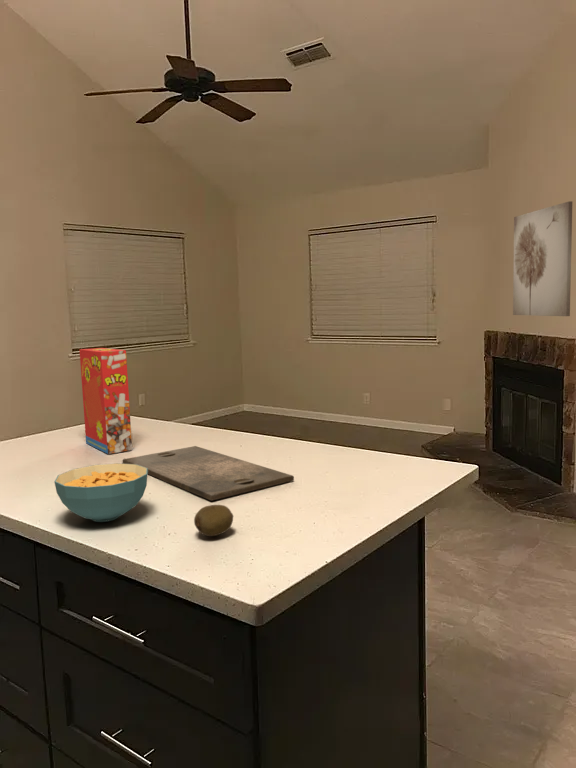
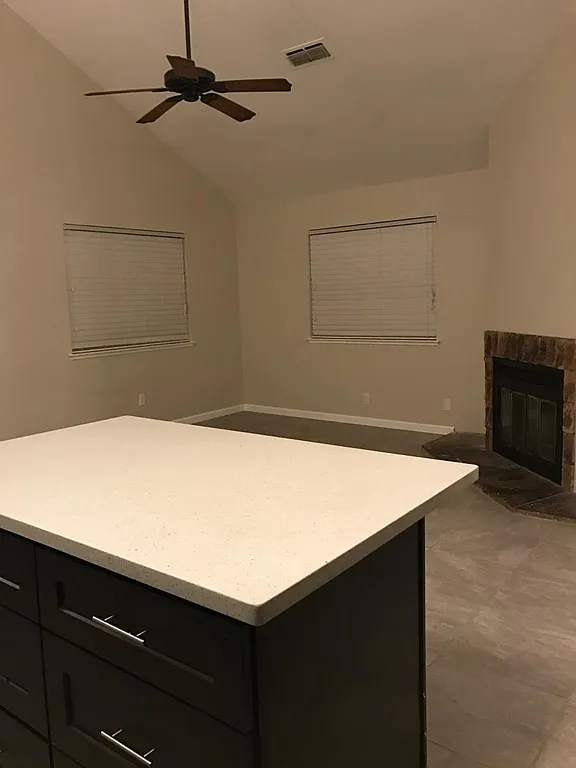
- cereal bowl [53,462,148,523]
- fruit [193,504,234,537]
- wall art [512,200,573,317]
- cutting board [121,445,295,502]
- cereal box [79,347,133,455]
